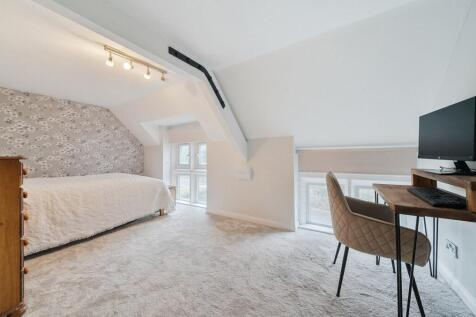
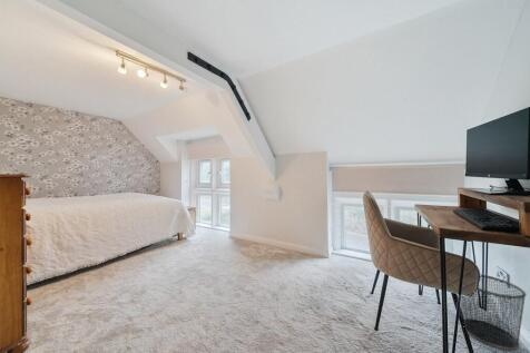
+ waste bin [460,273,528,351]
